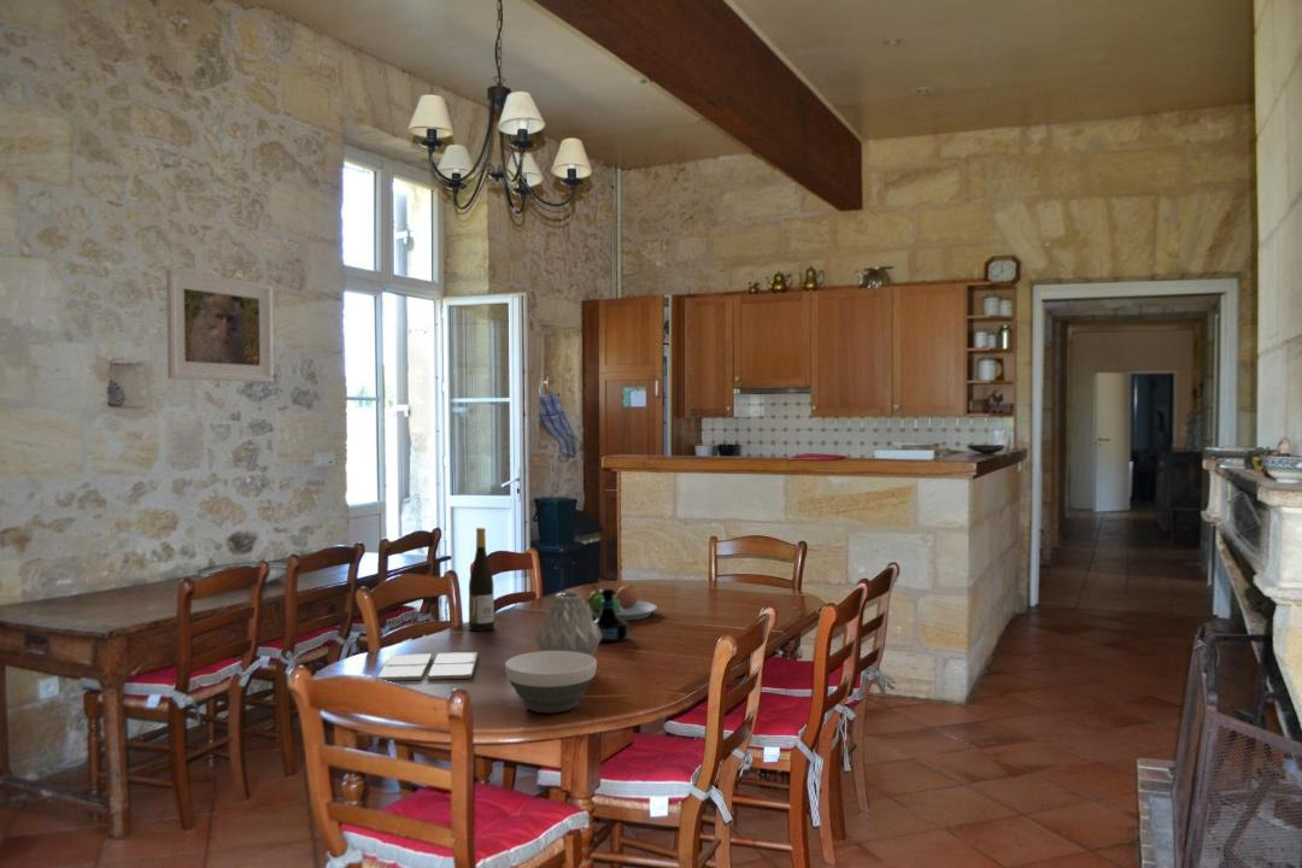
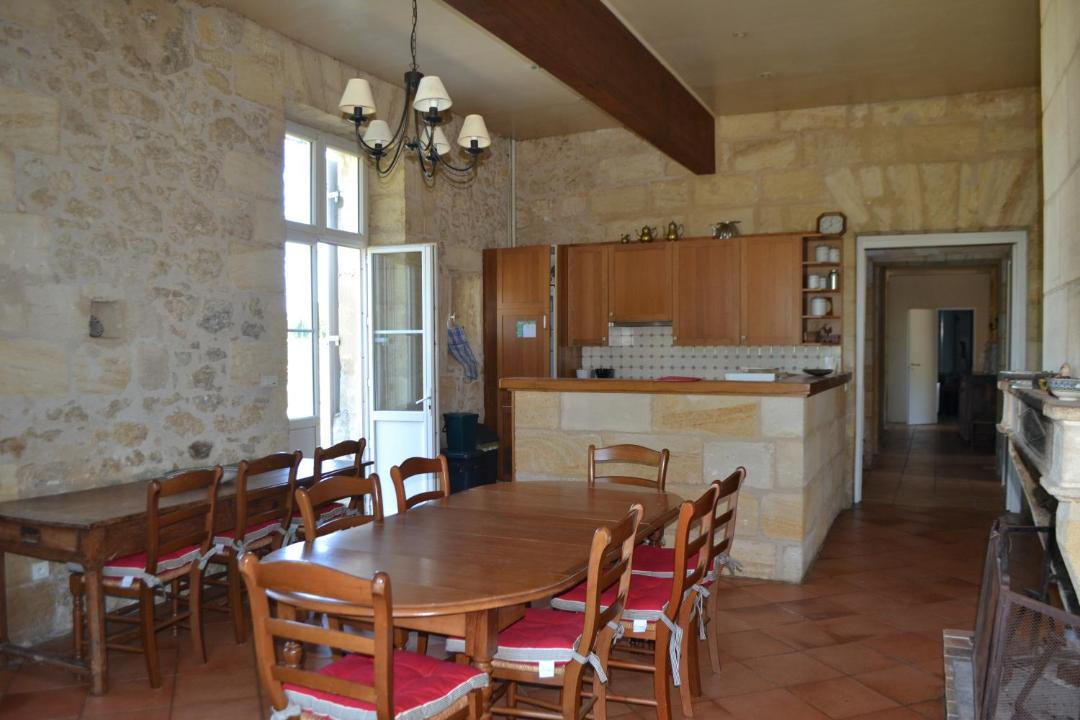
- vase [534,592,602,657]
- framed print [165,268,274,383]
- drink coaster [376,651,479,682]
- wine bottle [468,527,495,633]
- tequila bottle [593,587,629,644]
- bowl [504,651,598,714]
- fruit bowl [586,583,658,622]
